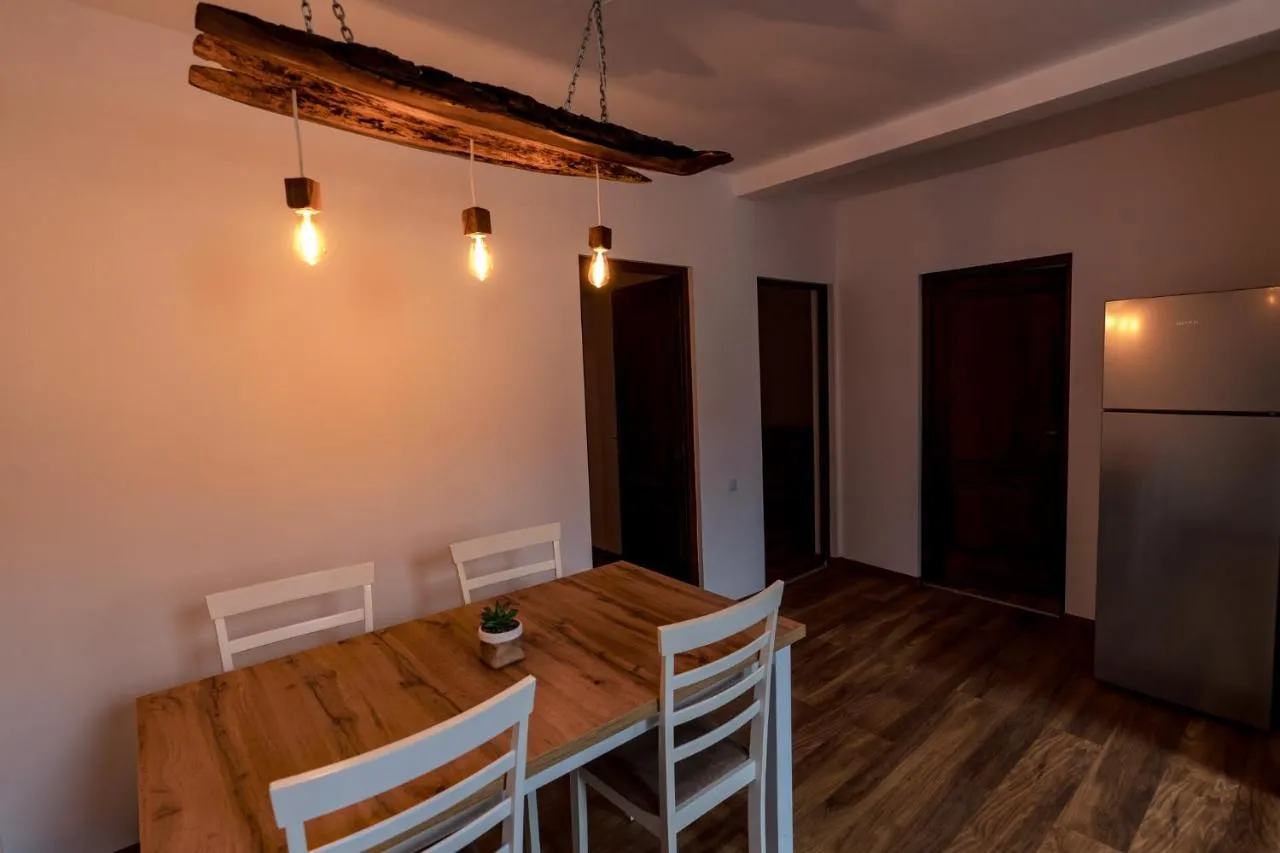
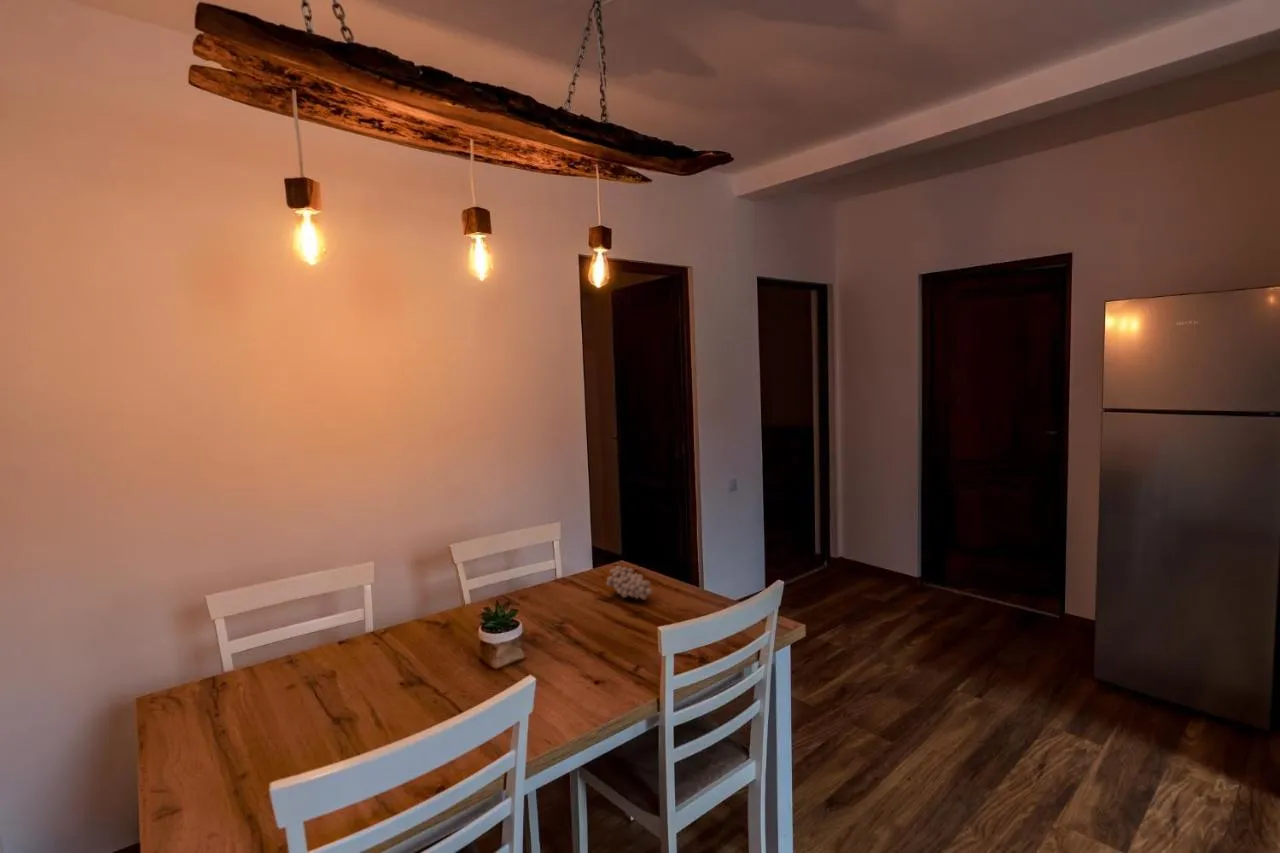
+ fruit [605,565,653,601]
